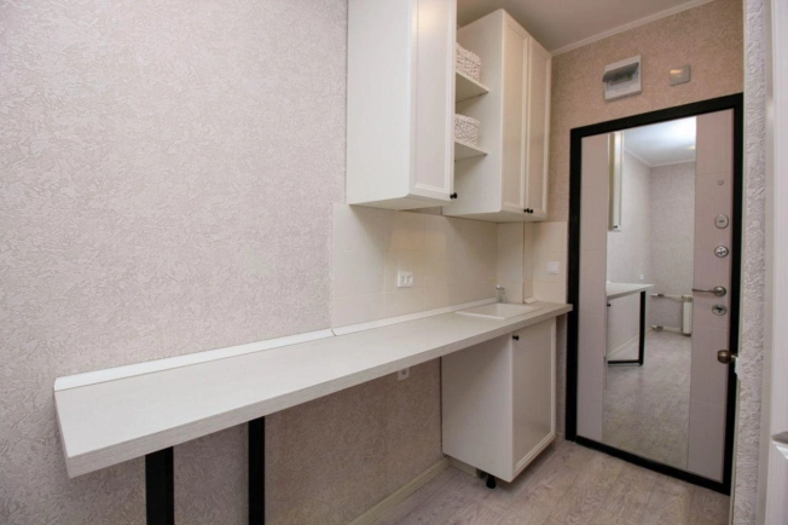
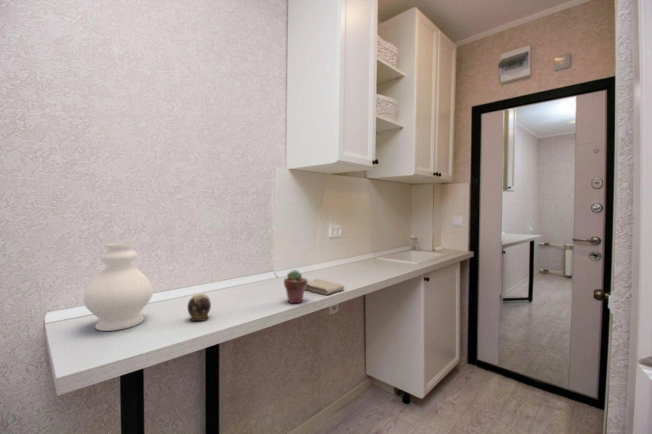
+ washcloth [305,278,345,296]
+ potted succulent [283,269,308,304]
+ decorative vase [83,242,154,332]
+ decorative egg [187,293,212,322]
